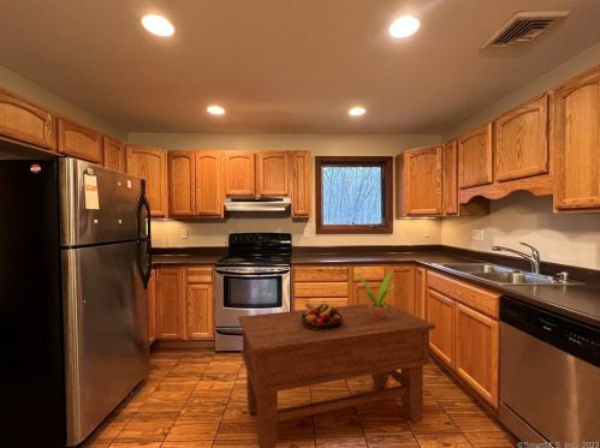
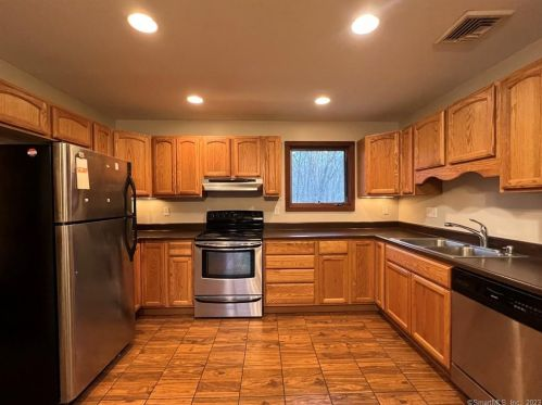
- side table [237,301,436,448]
- fruit bowl [301,301,344,330]
- potted plant [355,271,397,319]
